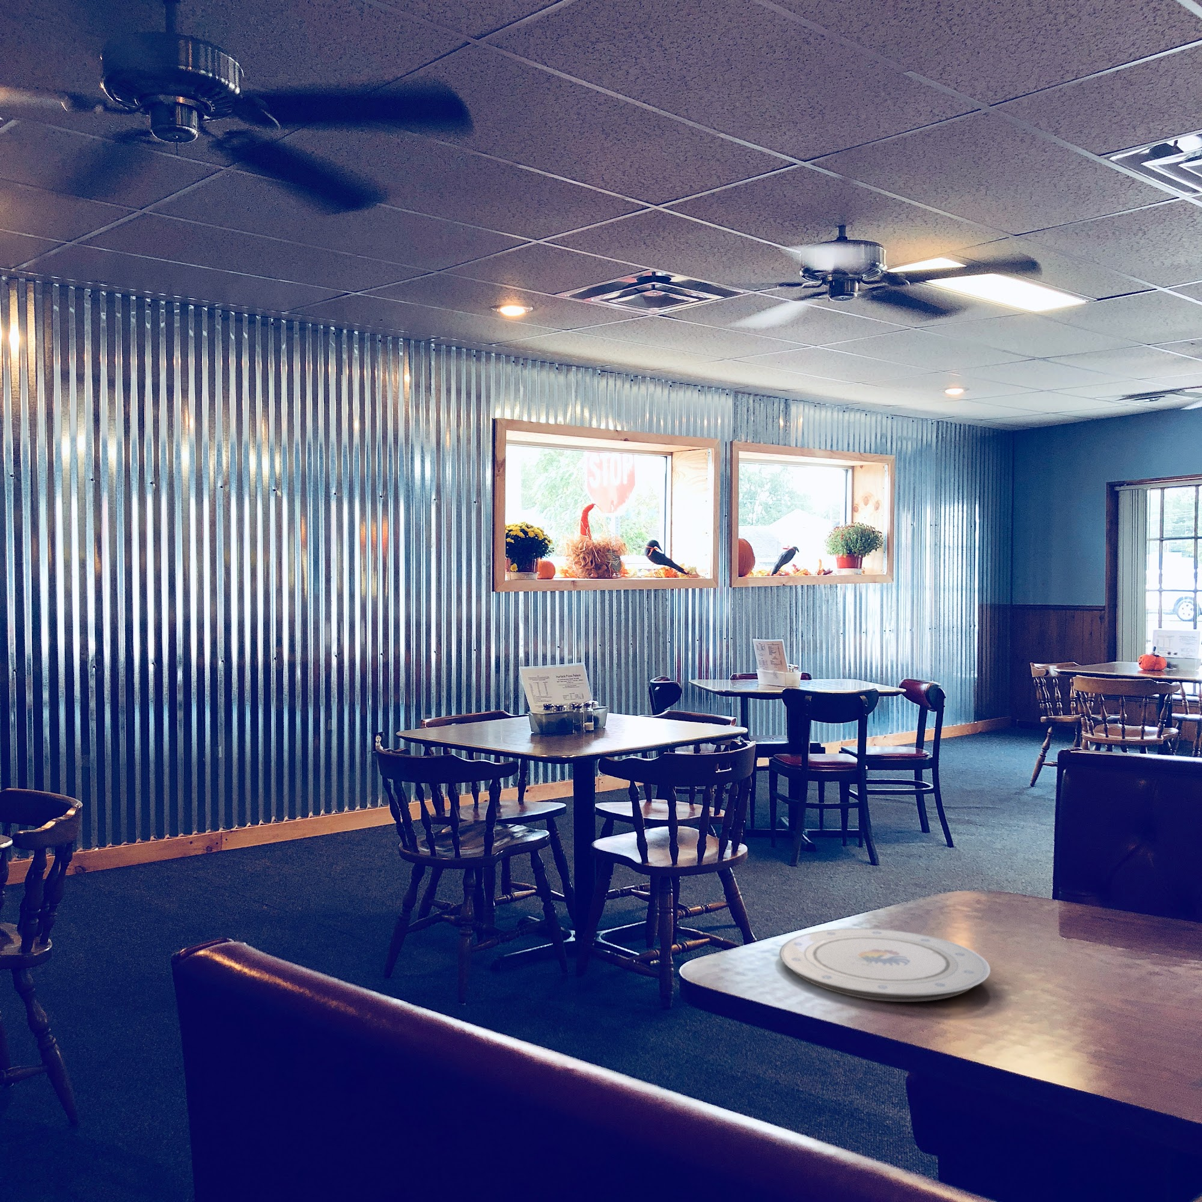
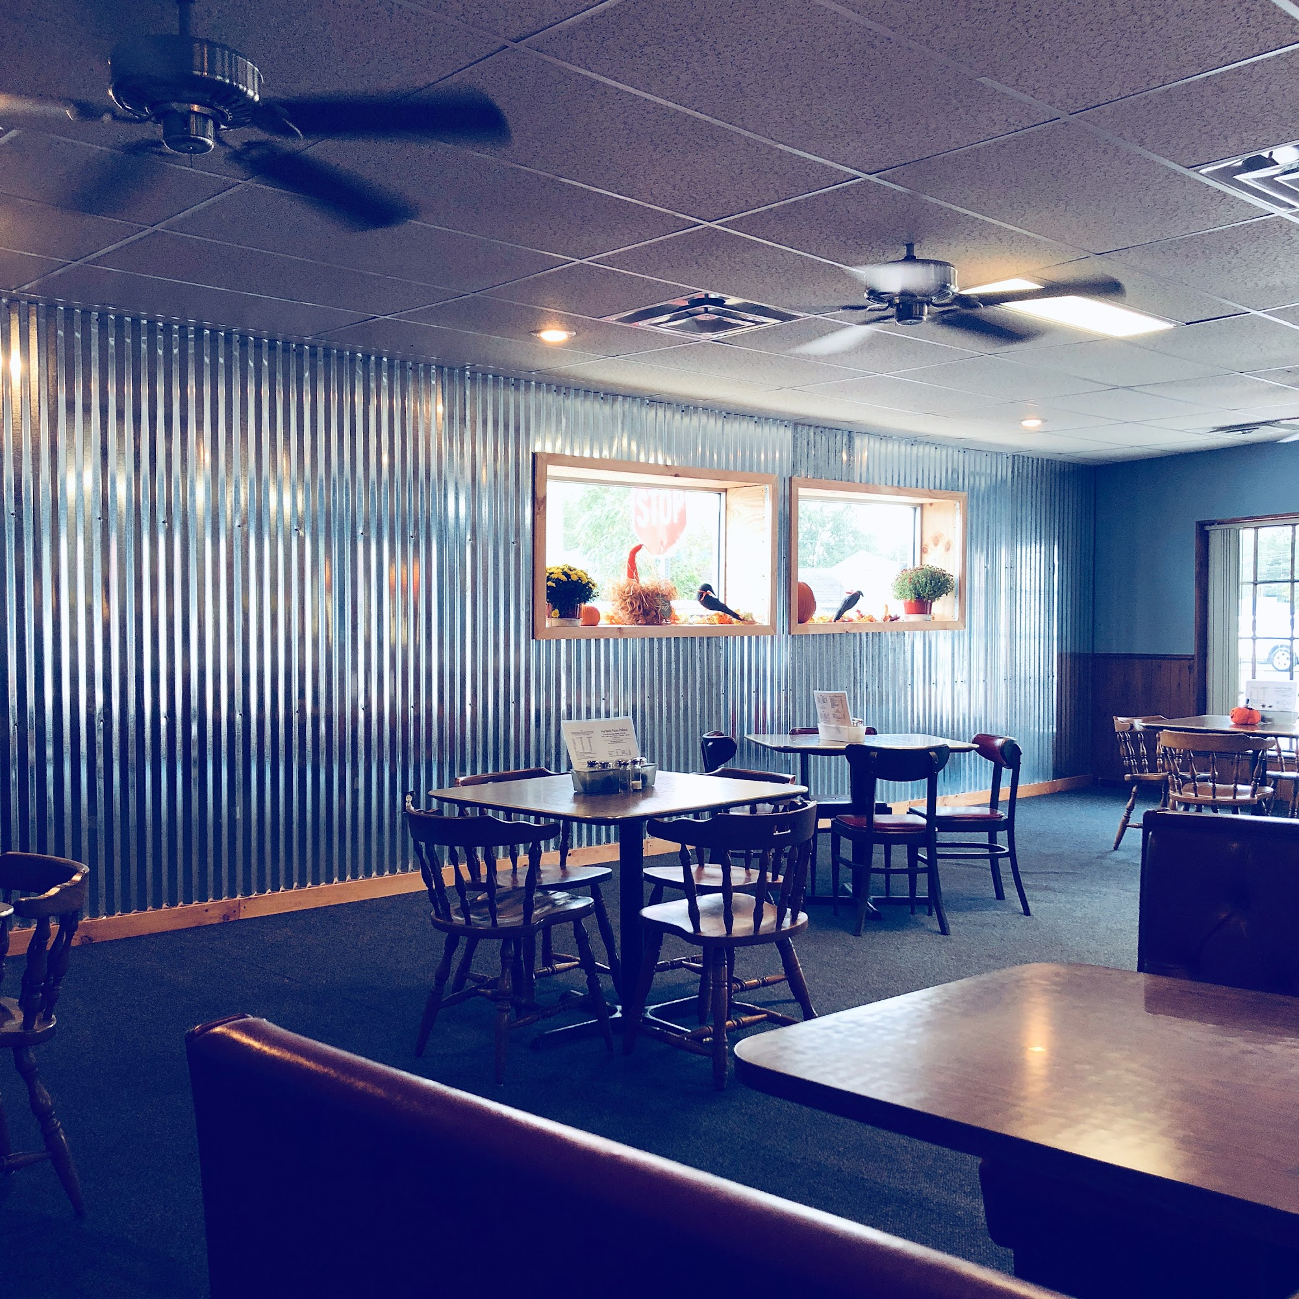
- plate [779,928,991,1003]
